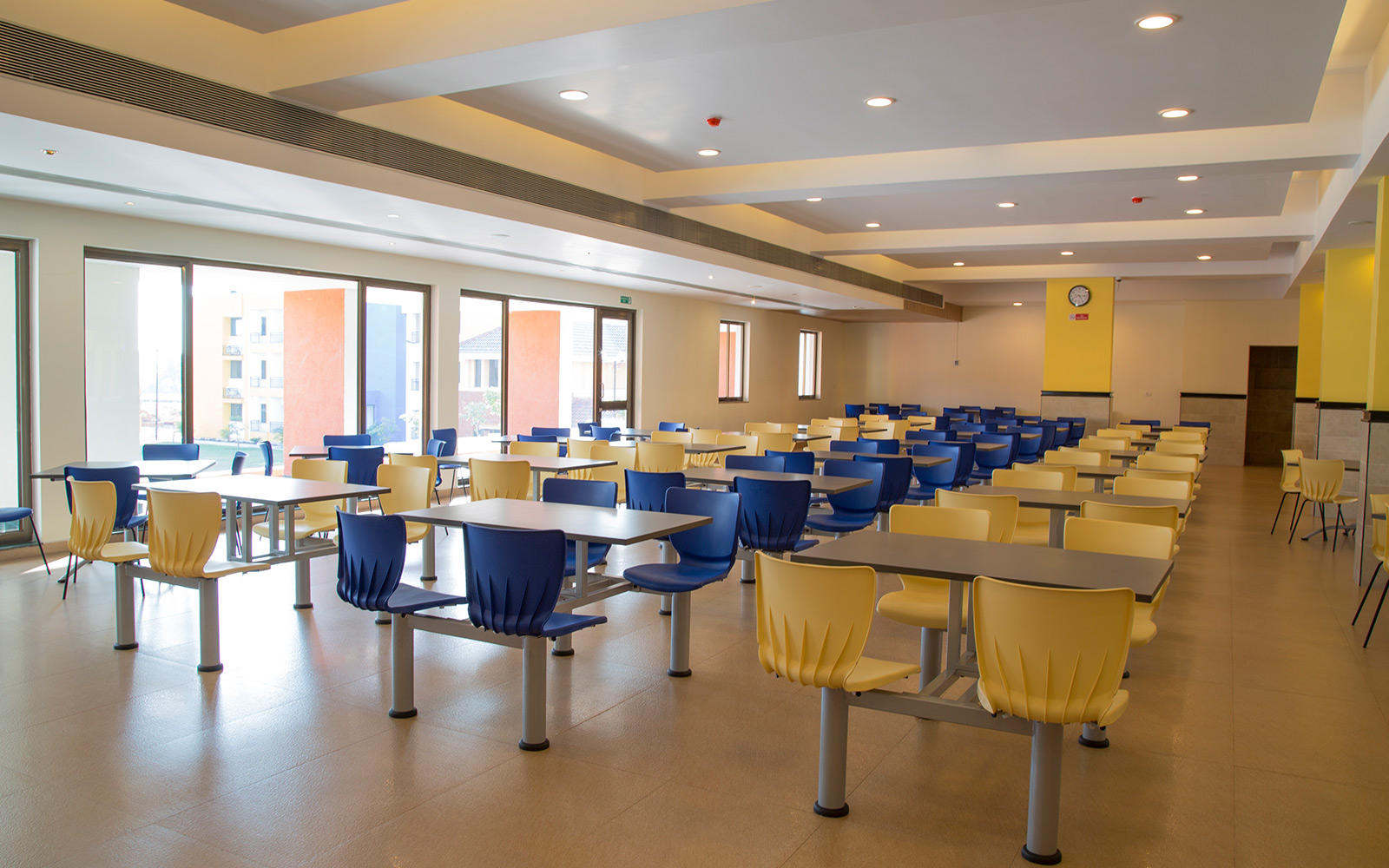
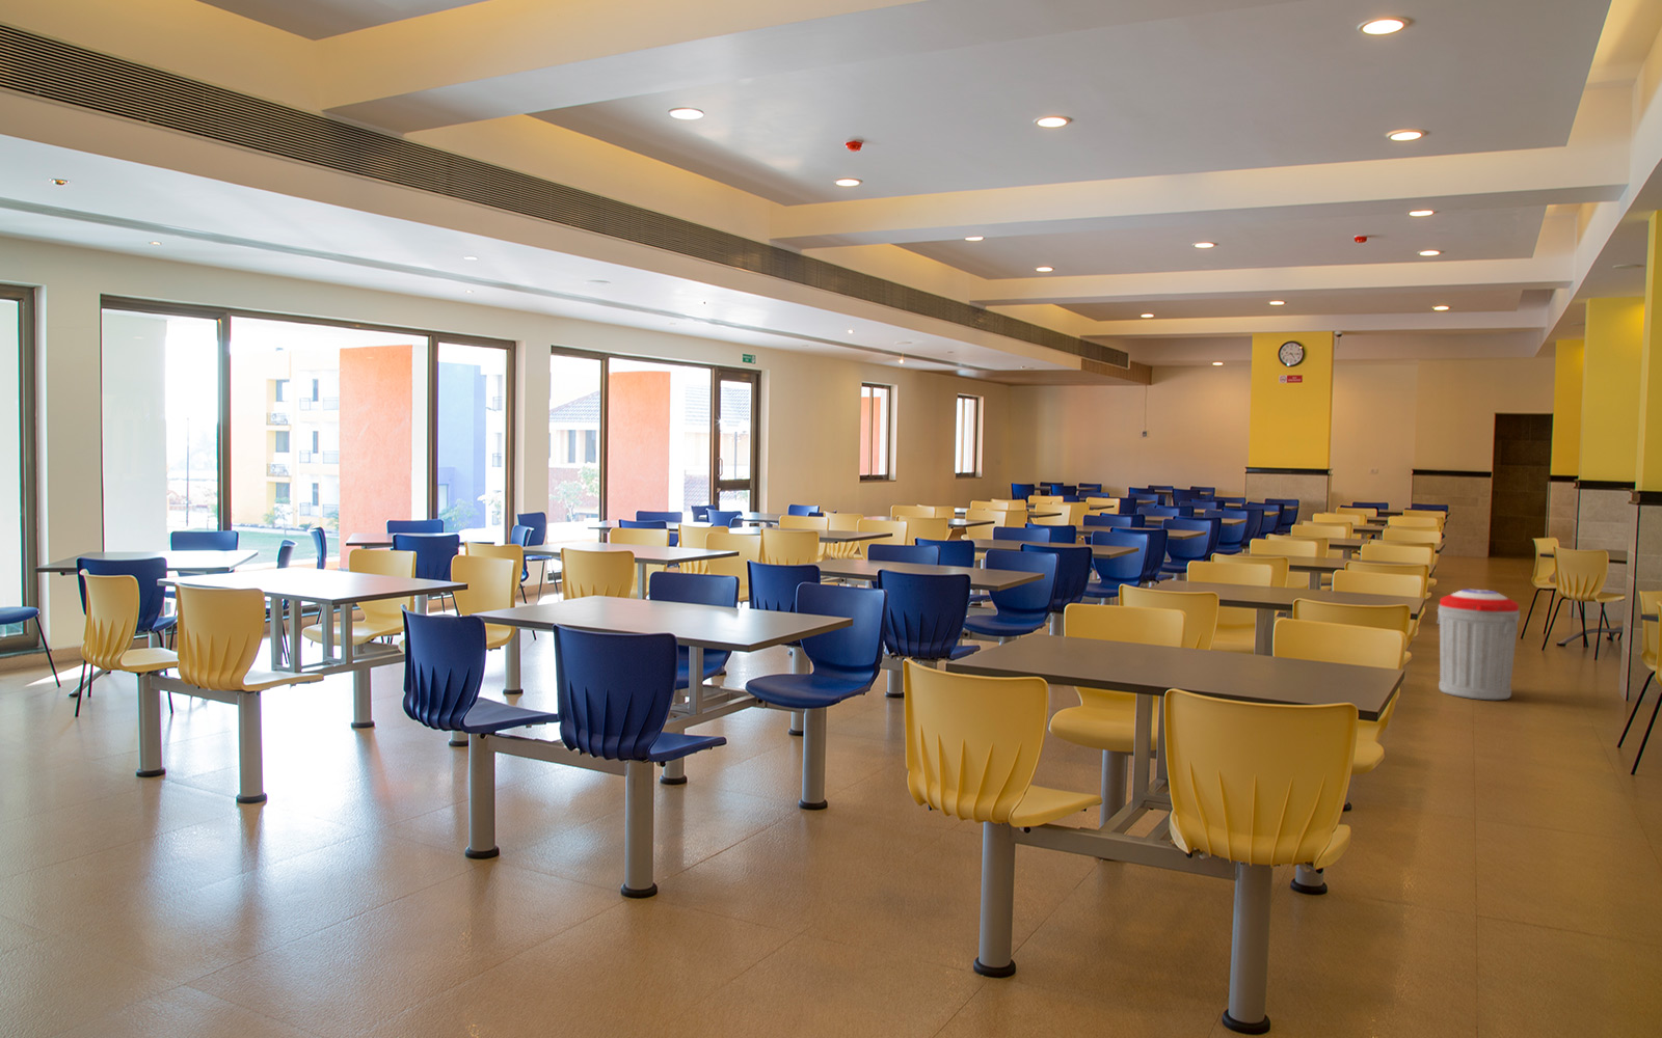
+ trash can [1436,587,1521,701]
